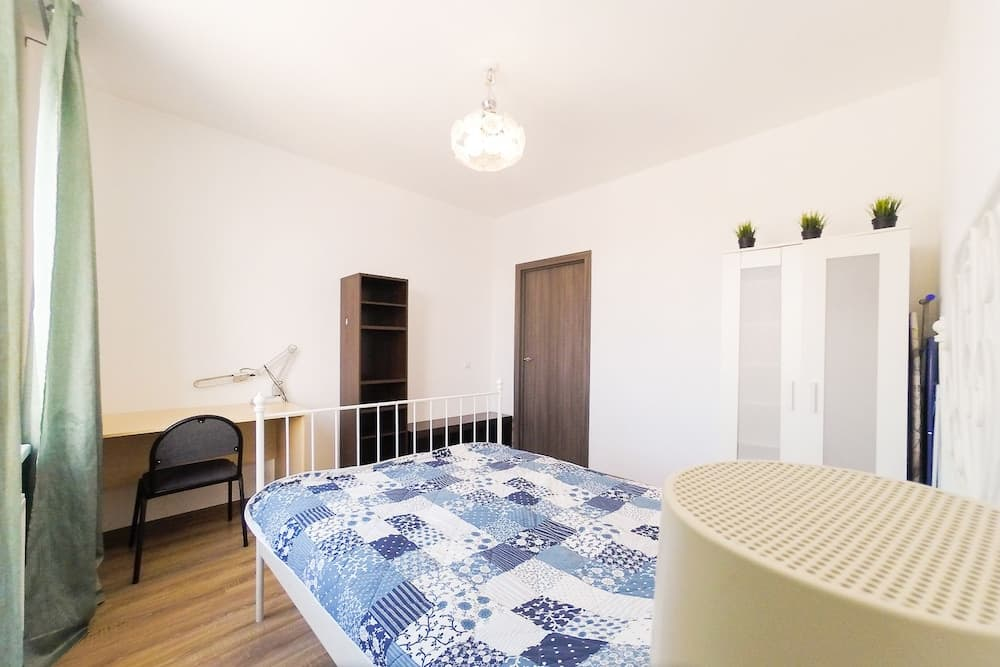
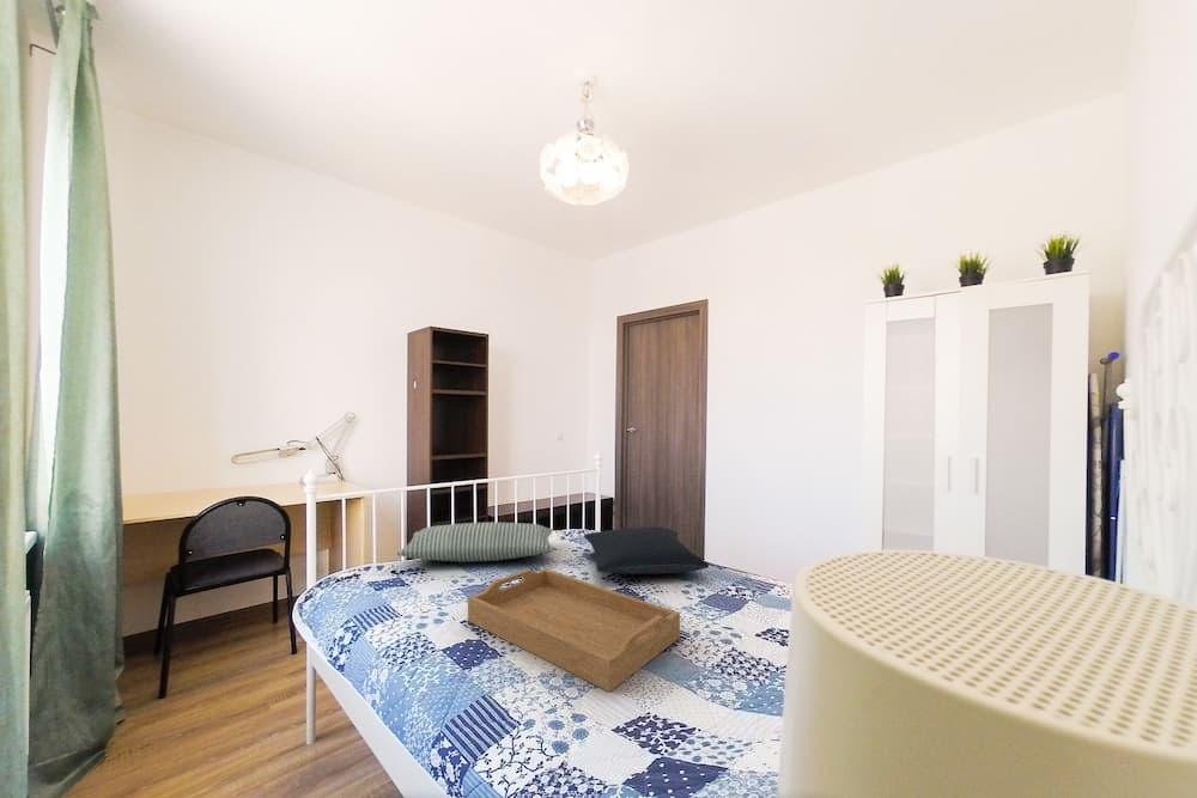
+ serving tray [467,567,681,693]
+ pillow [395,522,555,564]
+ pillow [583,526,710,575]
